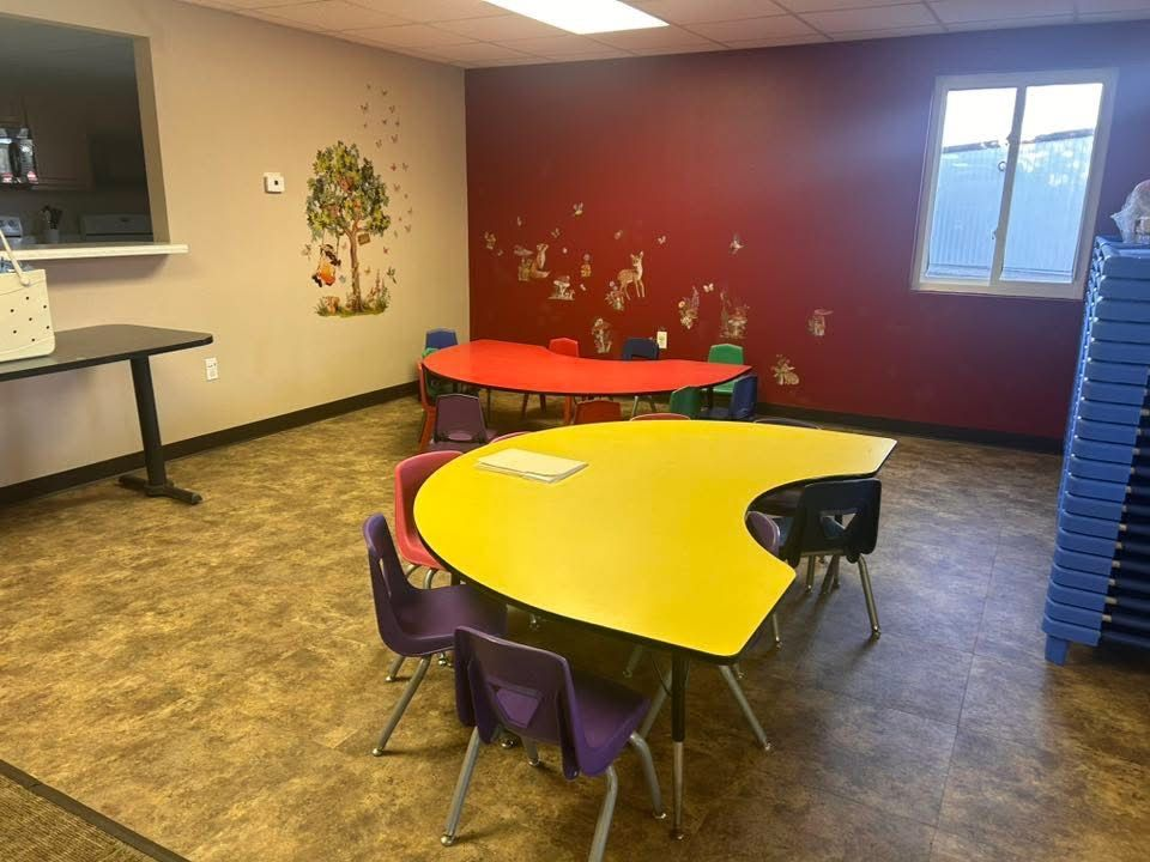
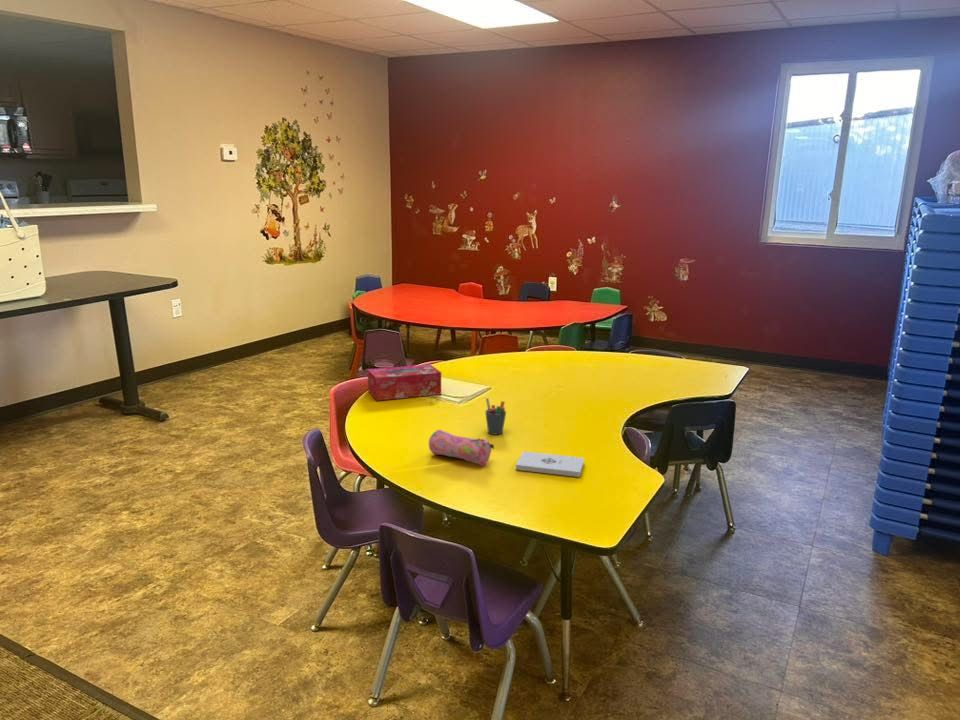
+ tissue box [367,363,442,402]
+ pen holder [484,397,507,436]
+ notepad [515,451,585,478]
+ pencil case [428,429,495,467]
